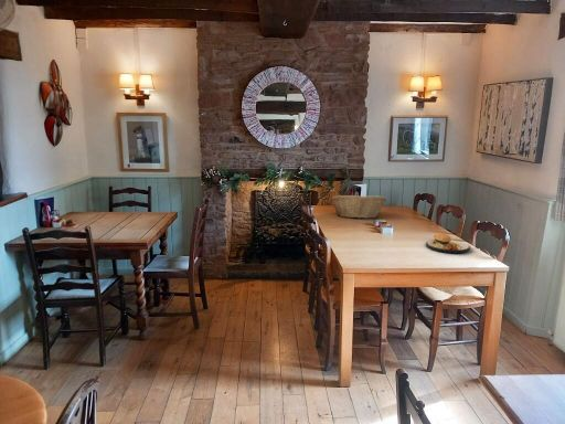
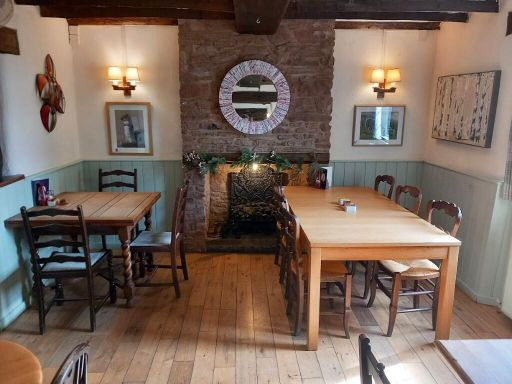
- plate [425,230,471,254]
- fruit basket [328,194,387,220]
